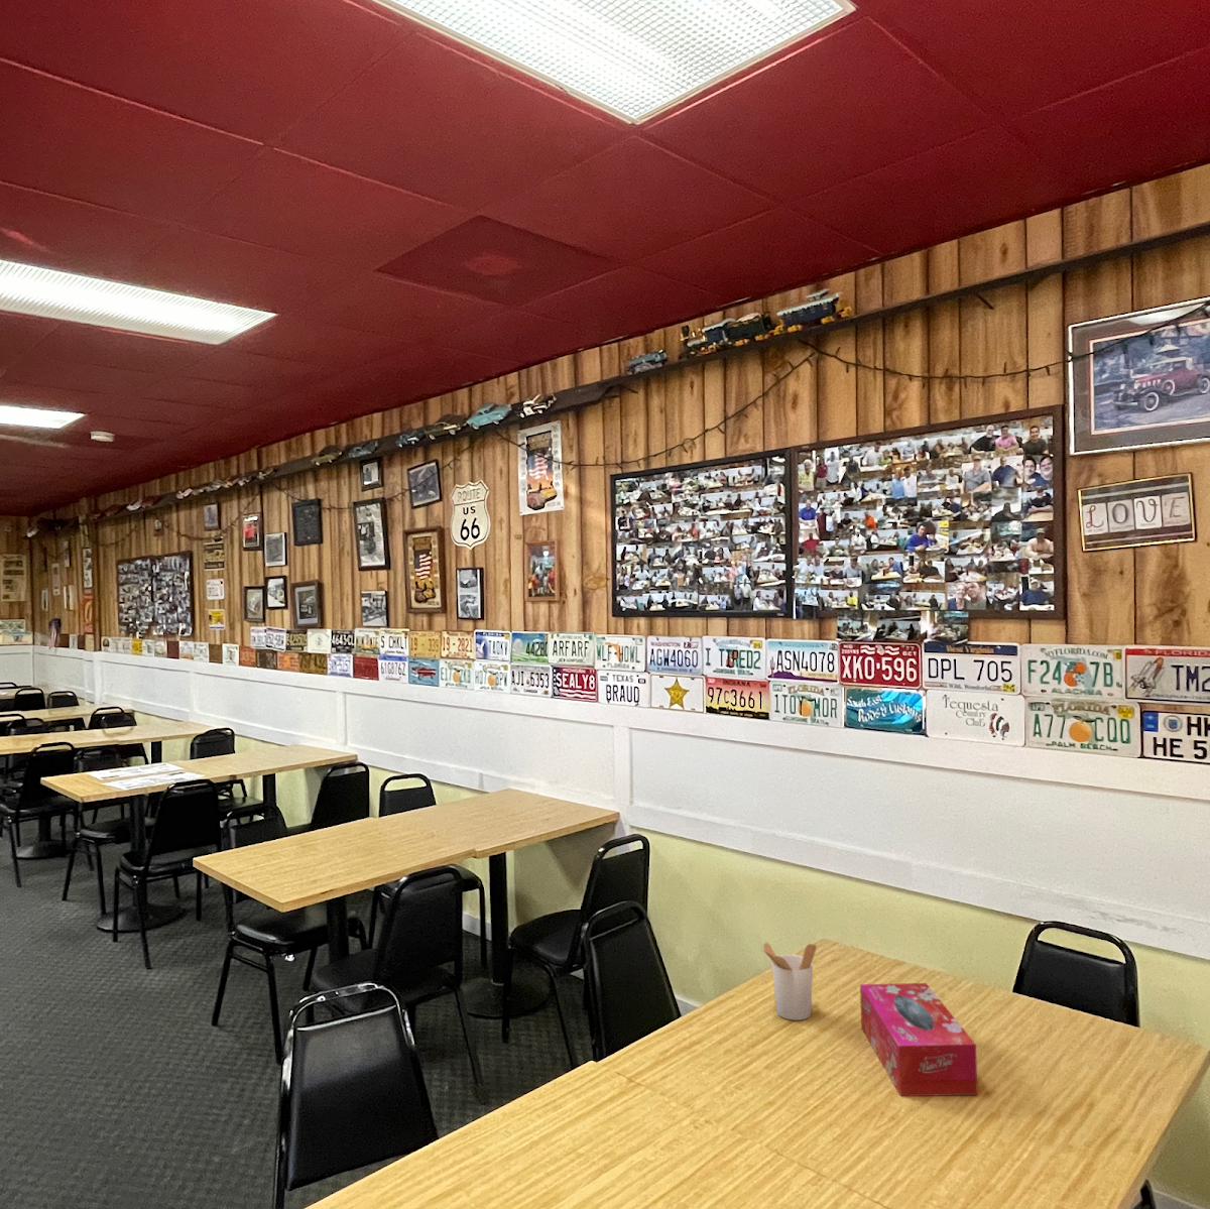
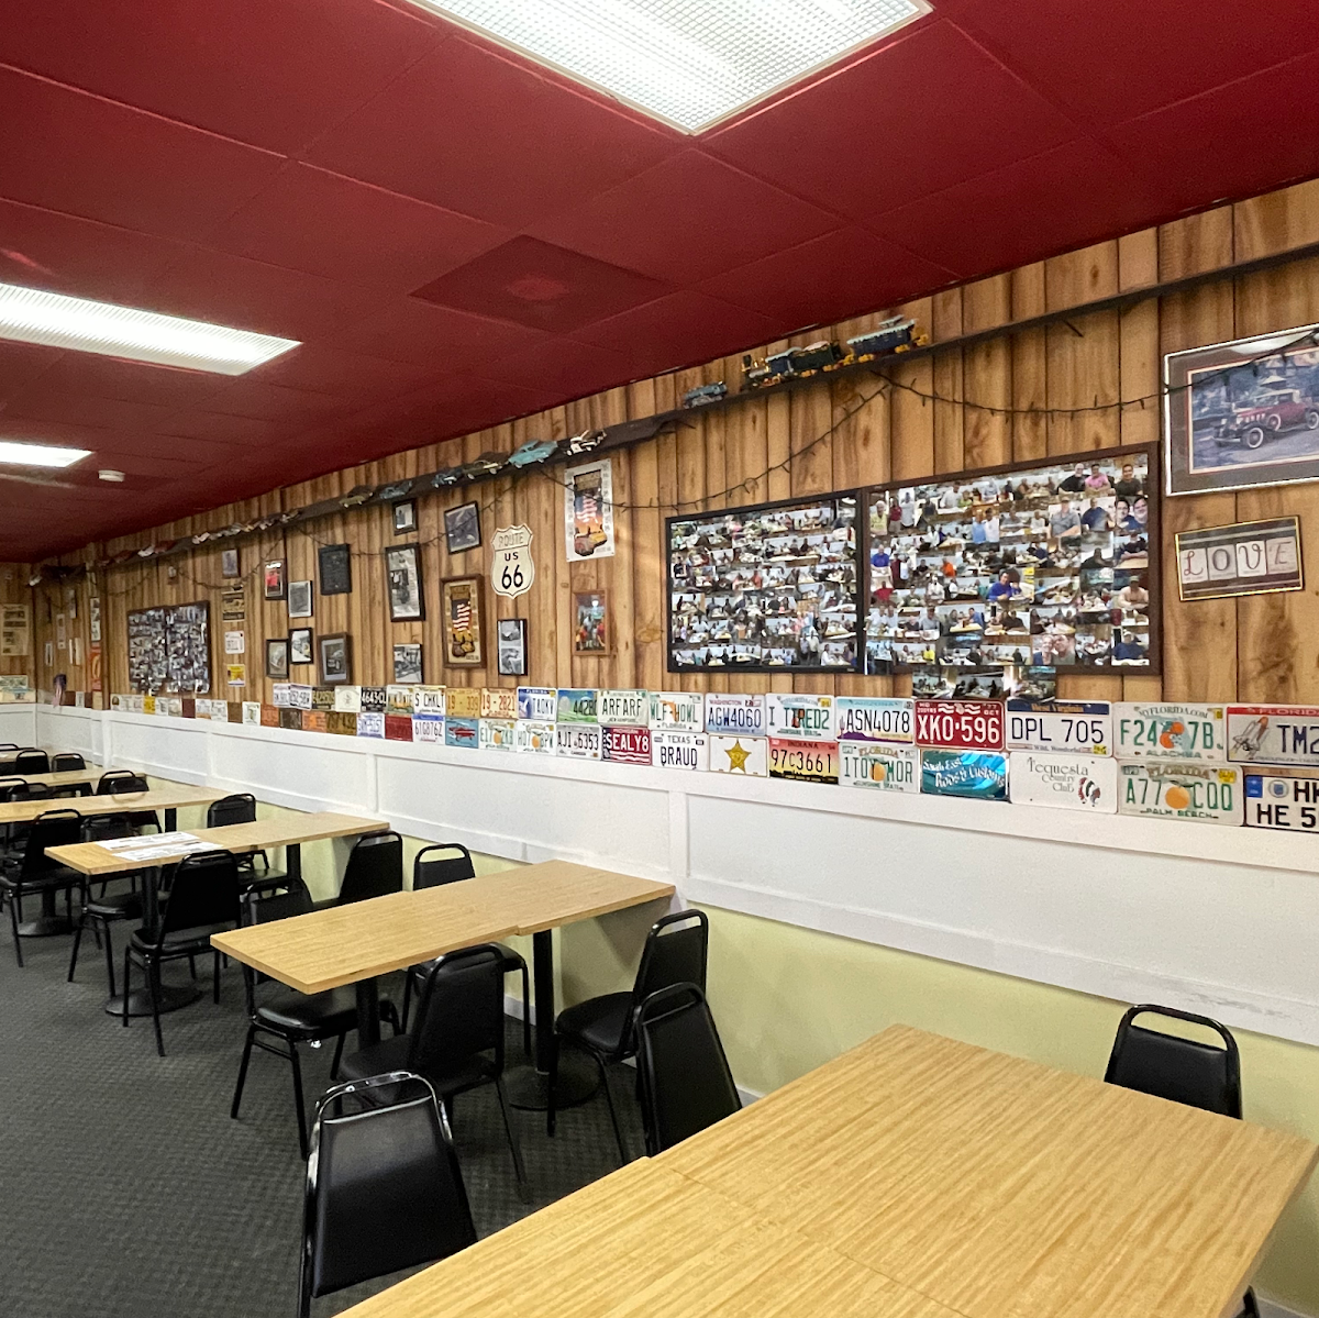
- utensil holder [761,941,818,1022]
- tissue box [859,982,979,1097]
